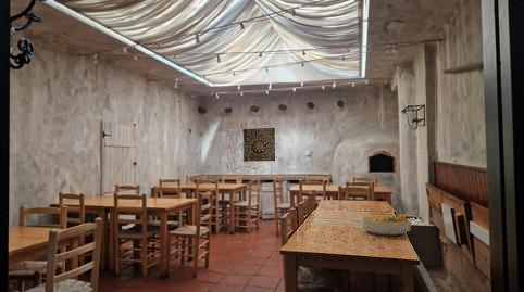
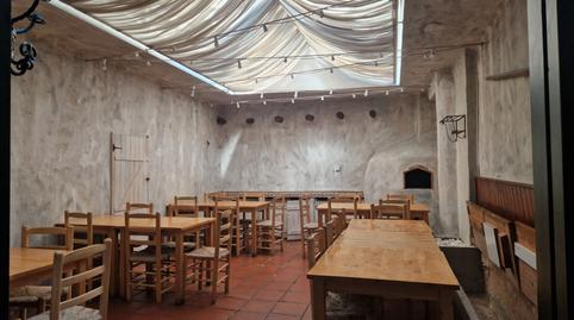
- fruit bowl [359,214,412,237]
- wall art [242,127,276,163]
